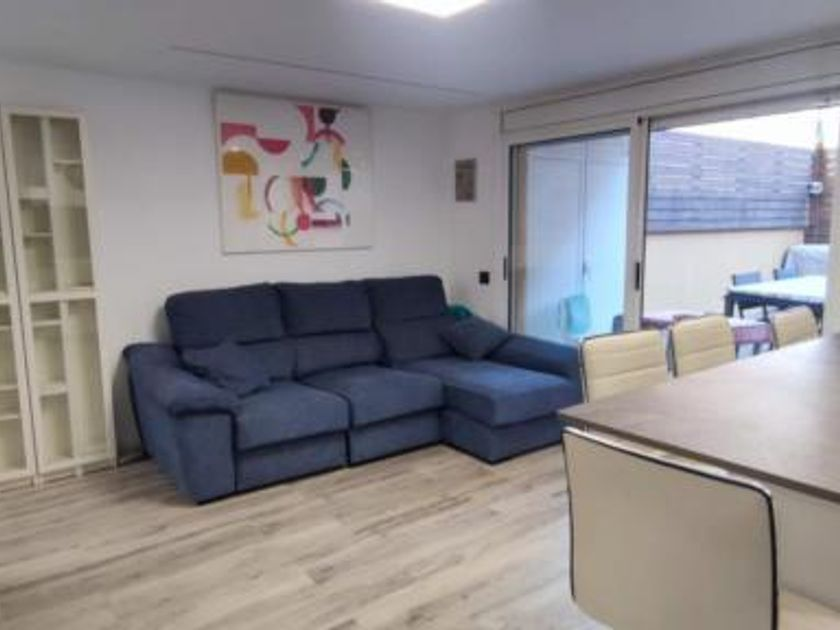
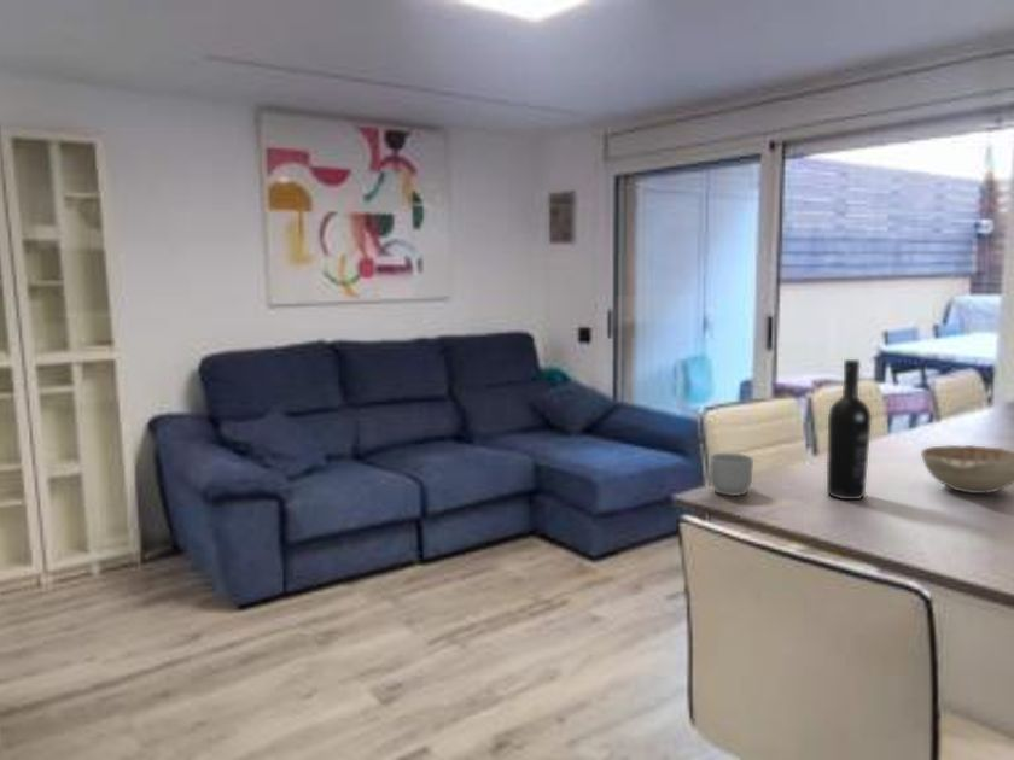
+ wine bottle [826,358,872,501]
+ mug [709,452,754,497]
+ decorative bowl [920,444,1014,495]
